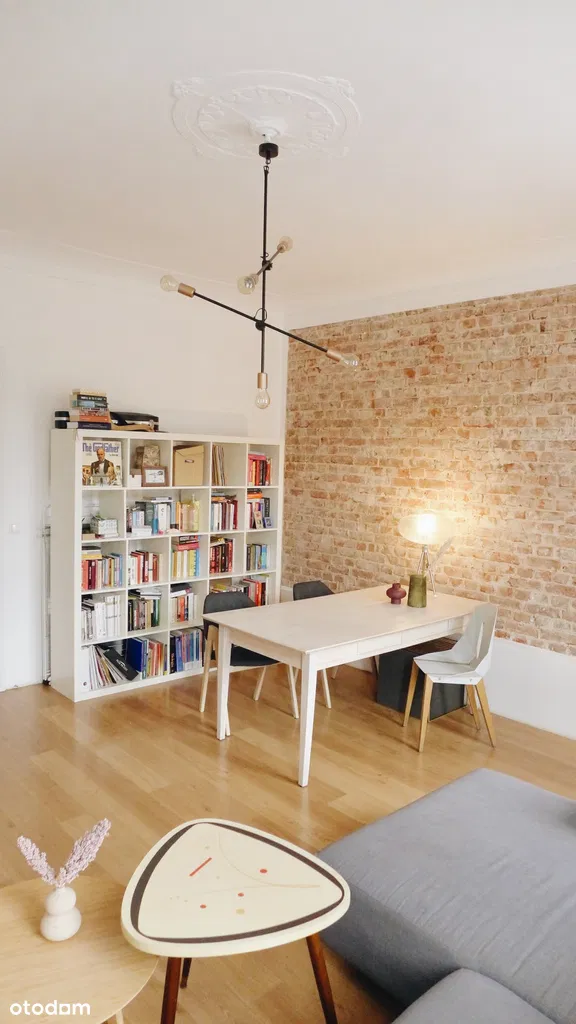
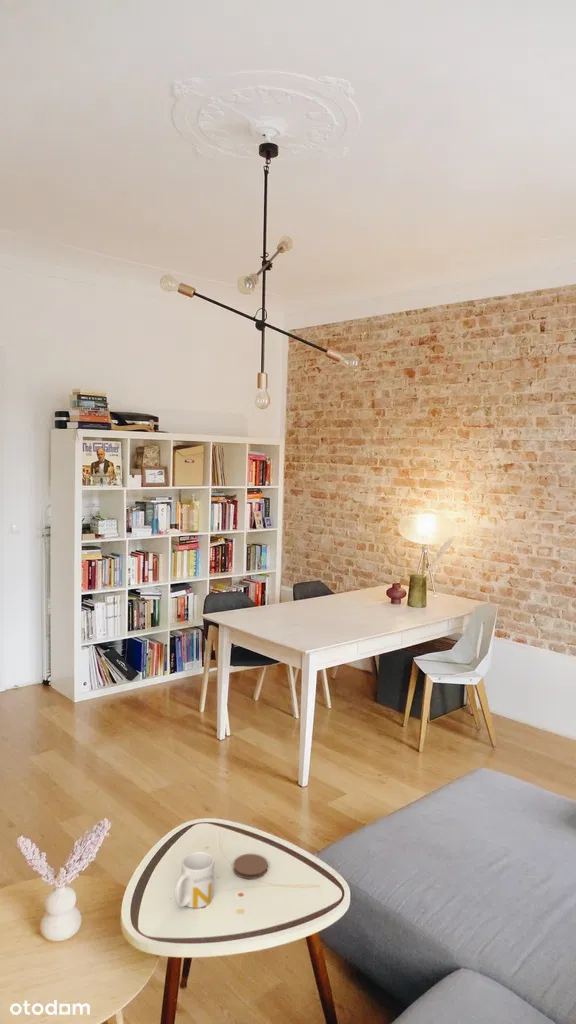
+ coaster [232,853,269,880]
+ mug [174,851,215,909]
